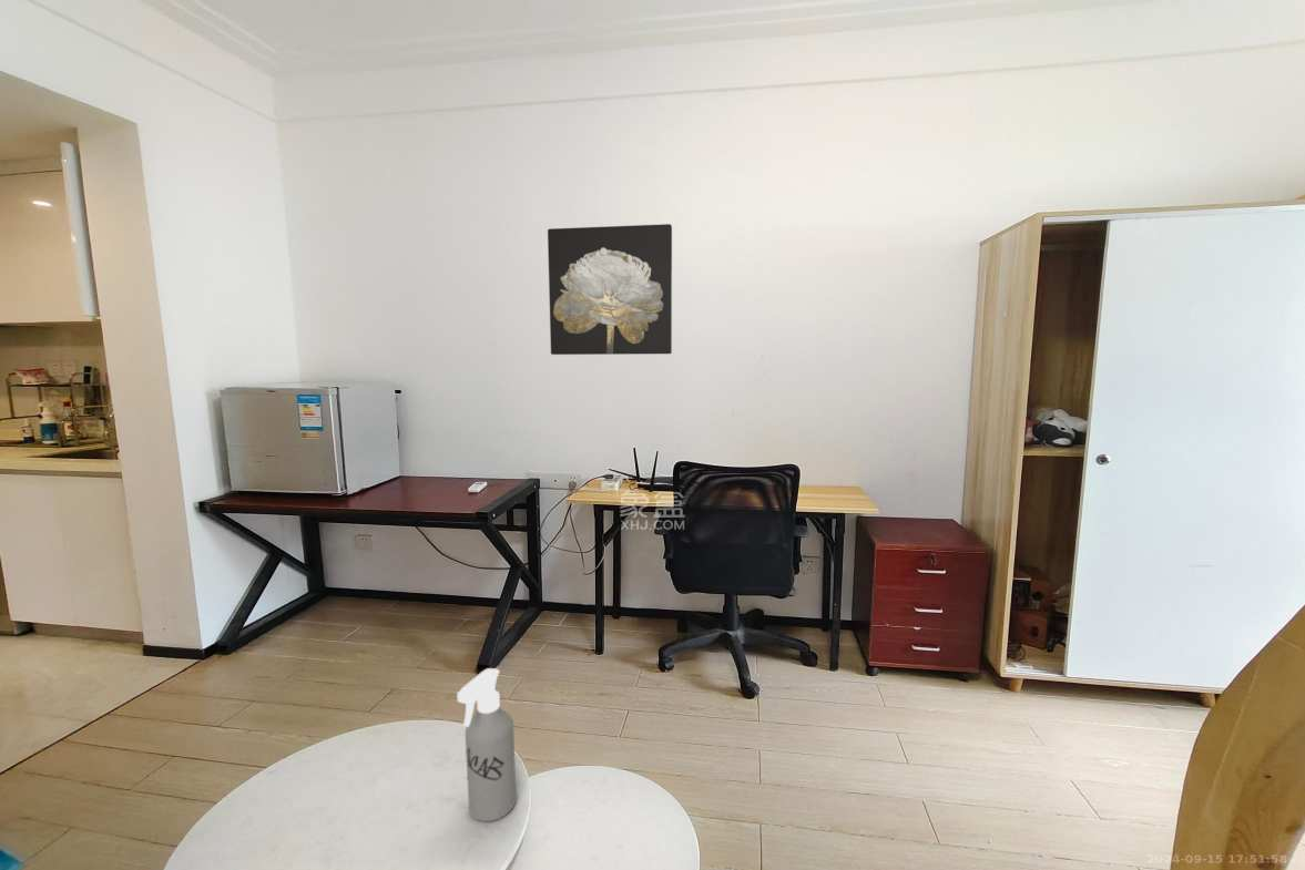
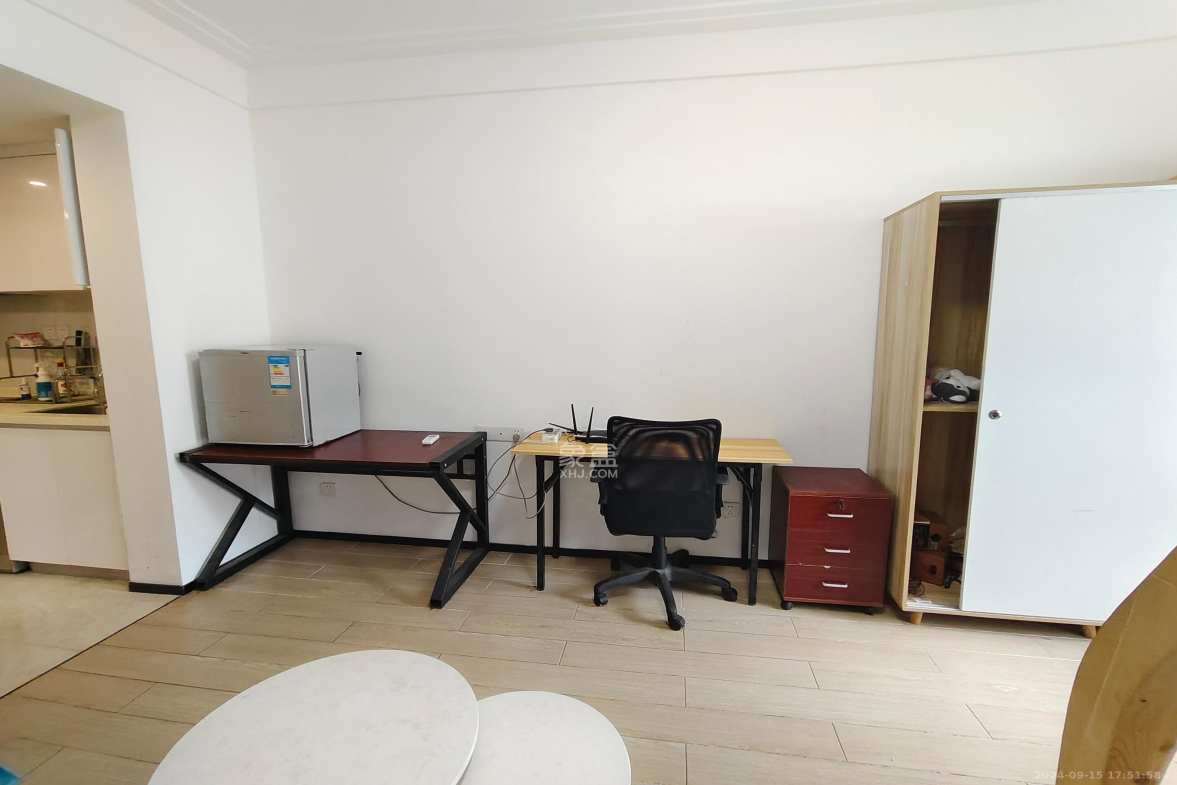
- wall art [547,223,673,356]
- spray bottle [456,667,518,822]
